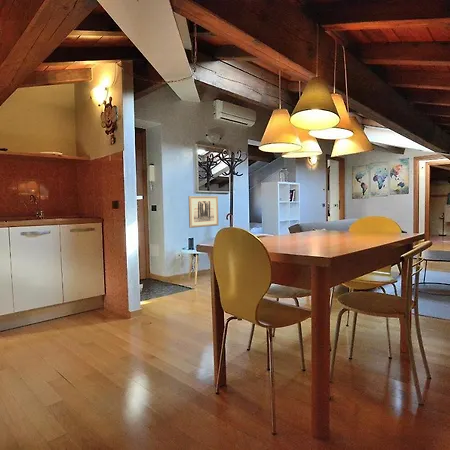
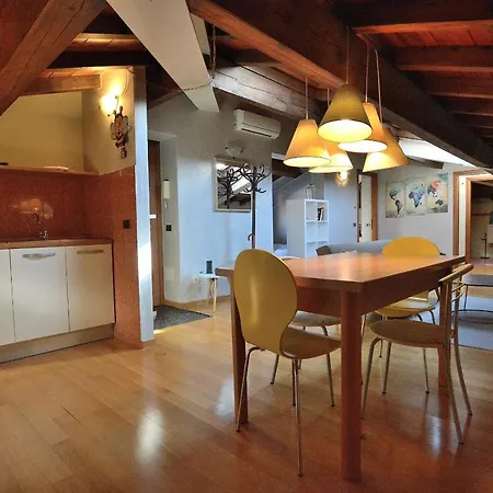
- wall art [187,195,220,229]
